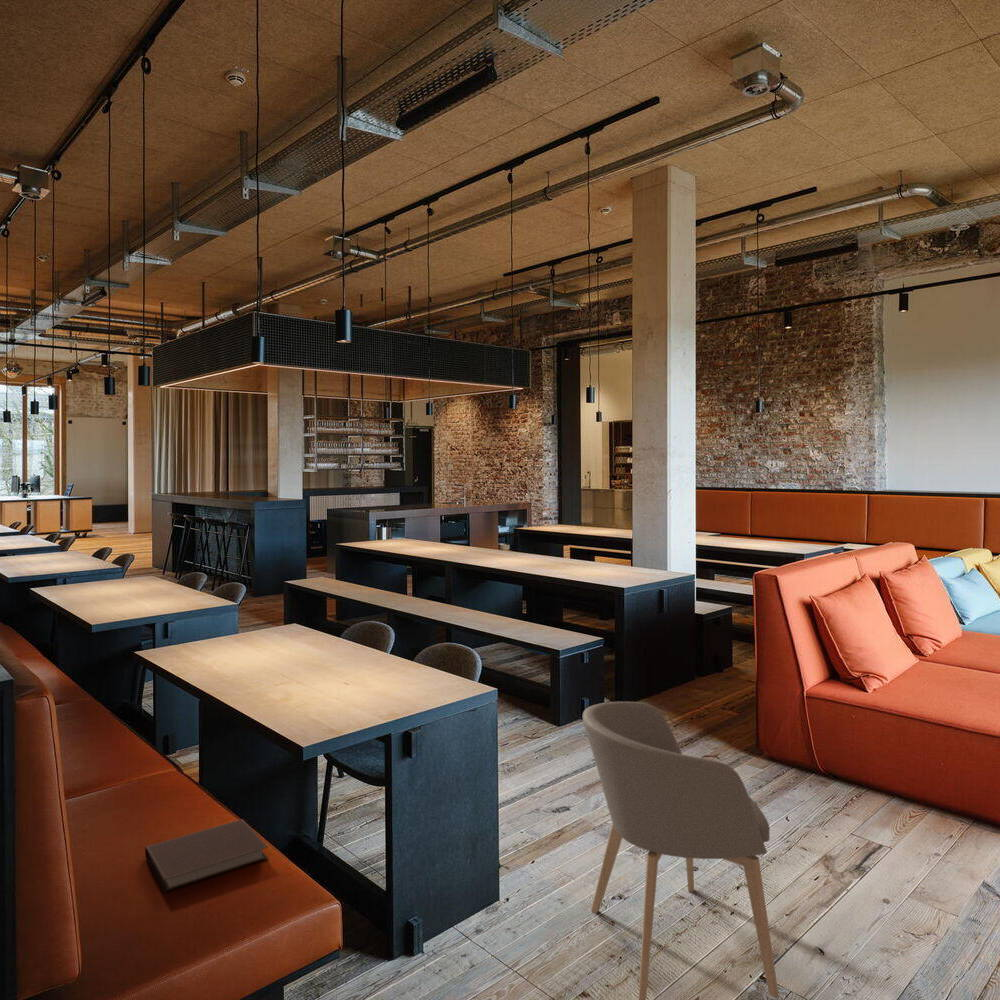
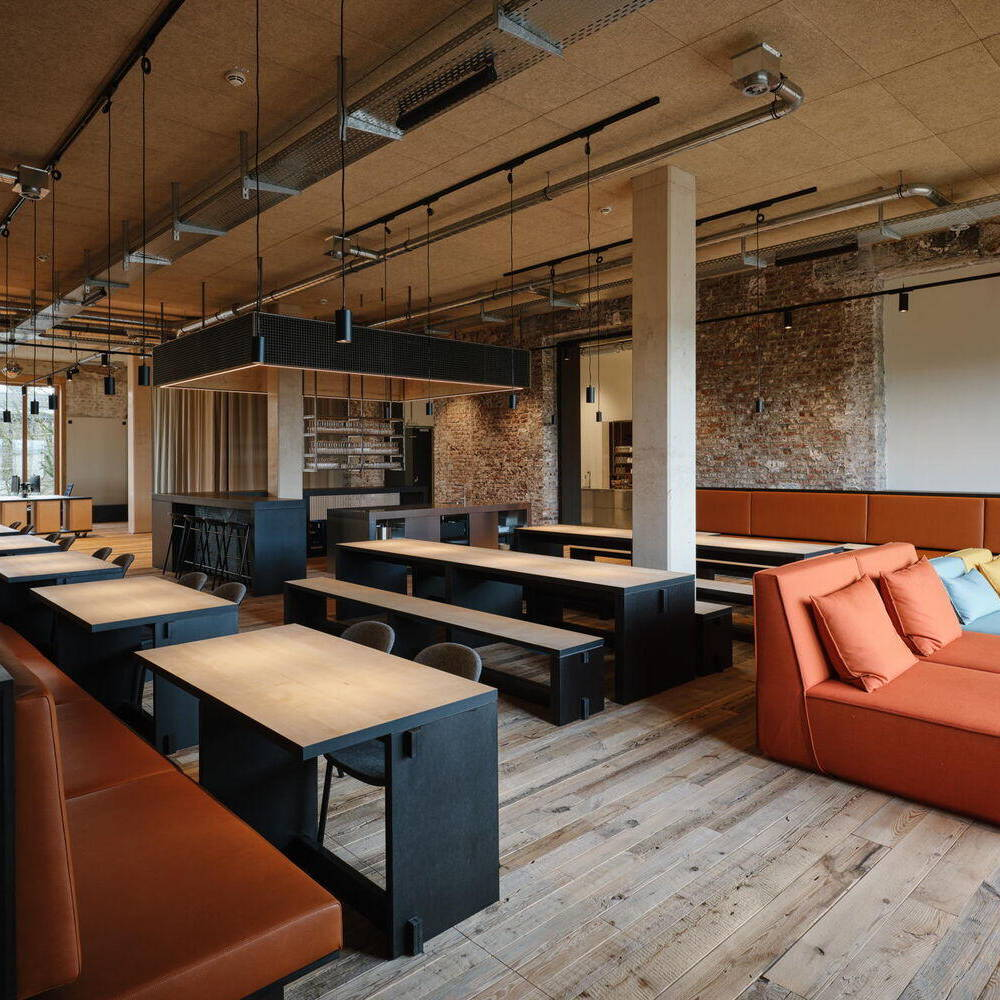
- armchair [582,701,780,1000]
- notebook [144,818,269,893]
